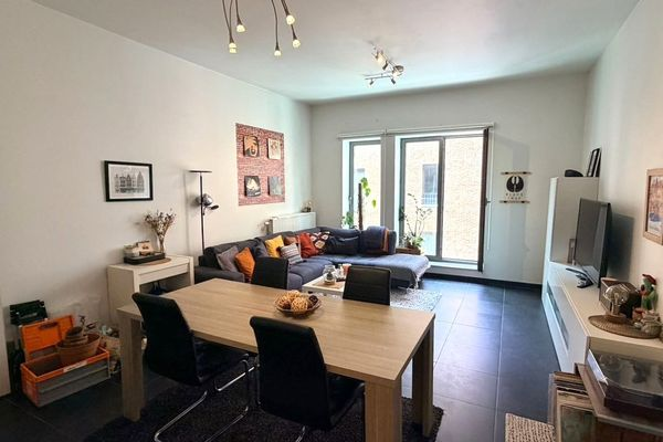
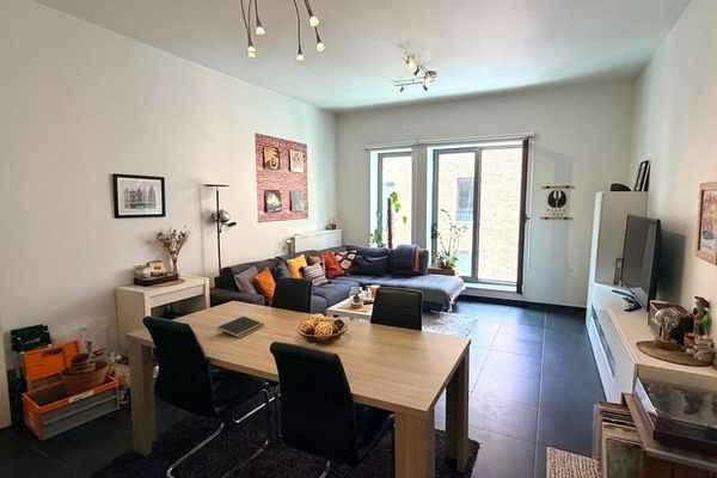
+ notepad [216,315,265,339]
